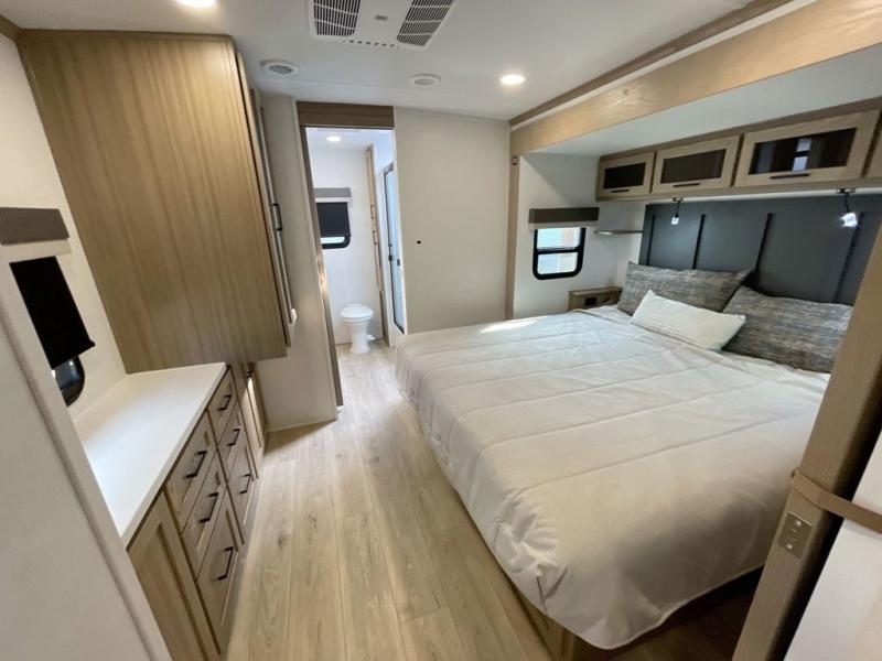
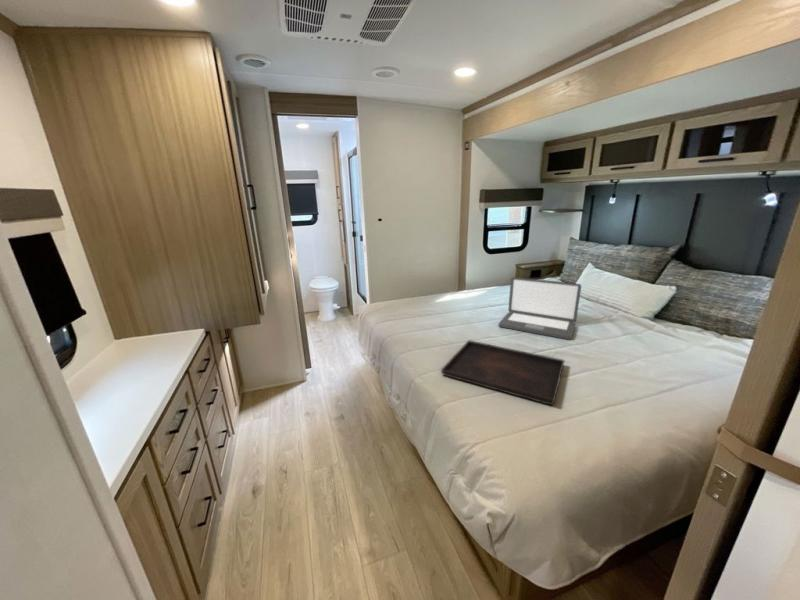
+ serving tray [440,339,566,407]
+ laptop [497,276,582,341]
